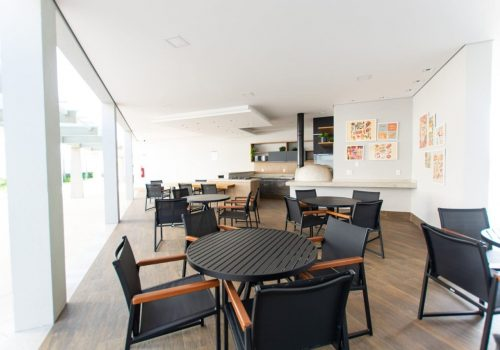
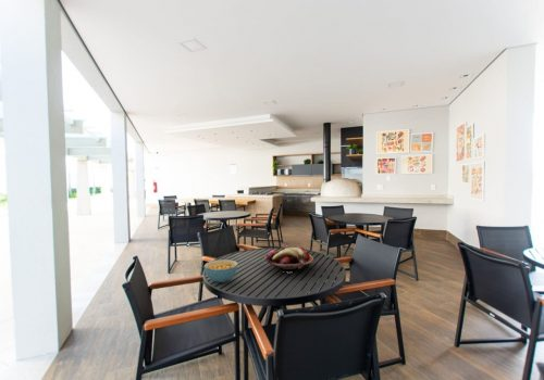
+ fruit basket [263,246,314,271]
+ cereal bowl [203,258,238,283]
